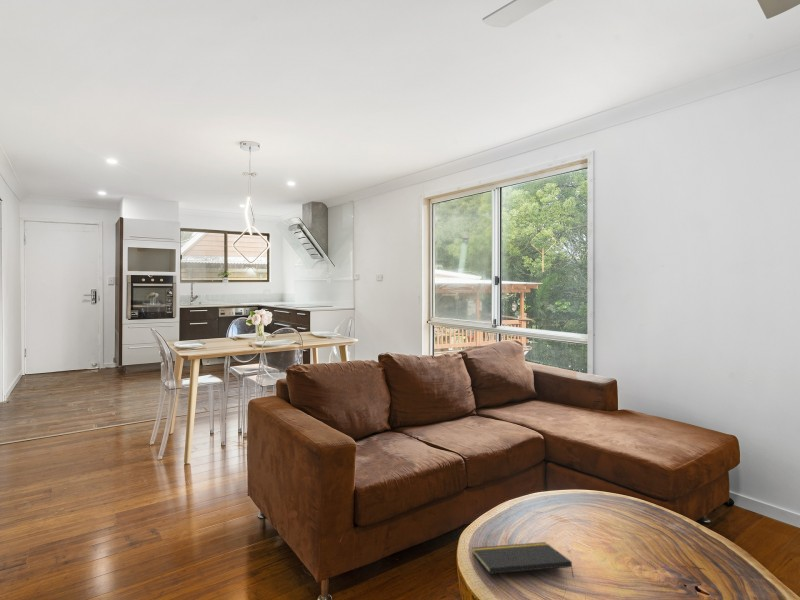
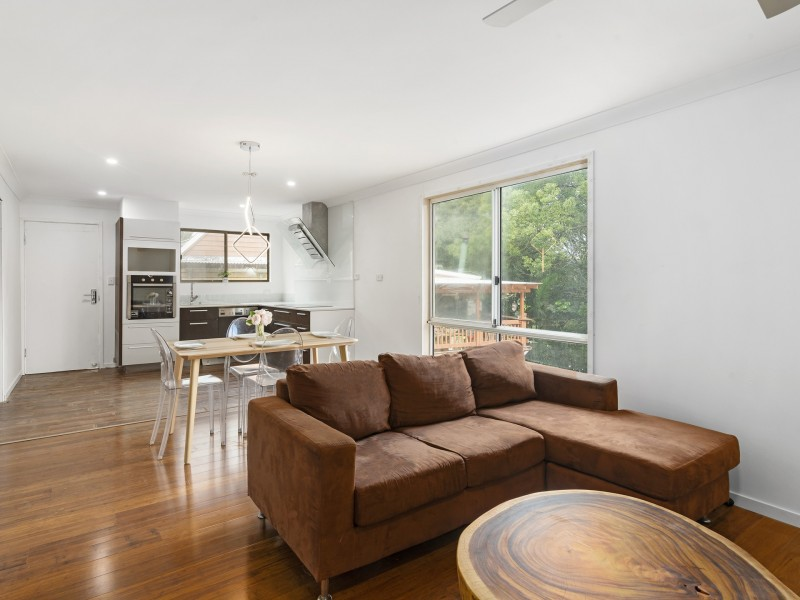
- notepad [471,541,575,579]
